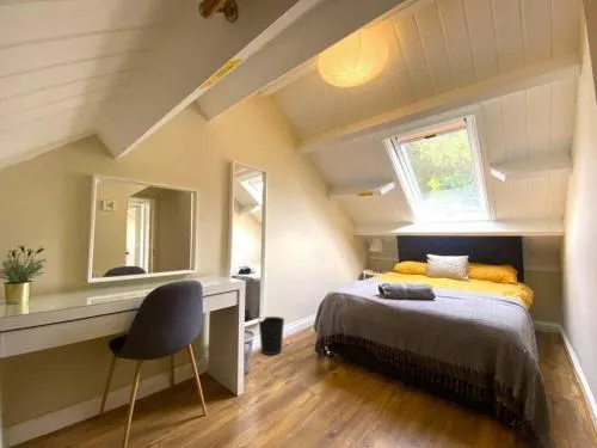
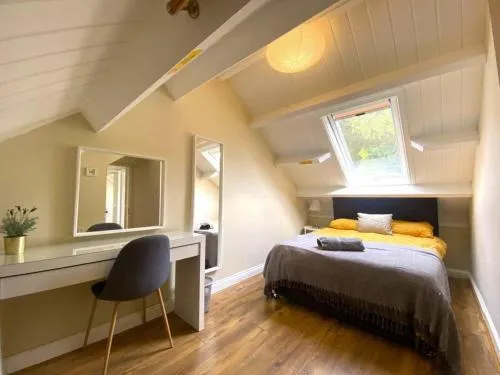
- wastebasket [257,315,285,356]
